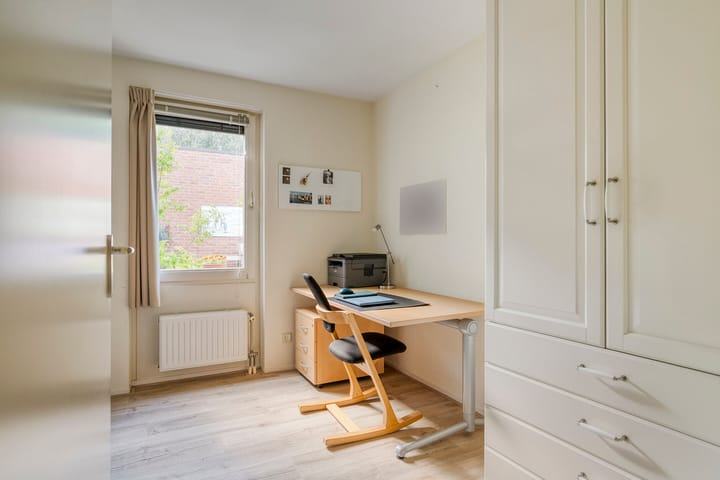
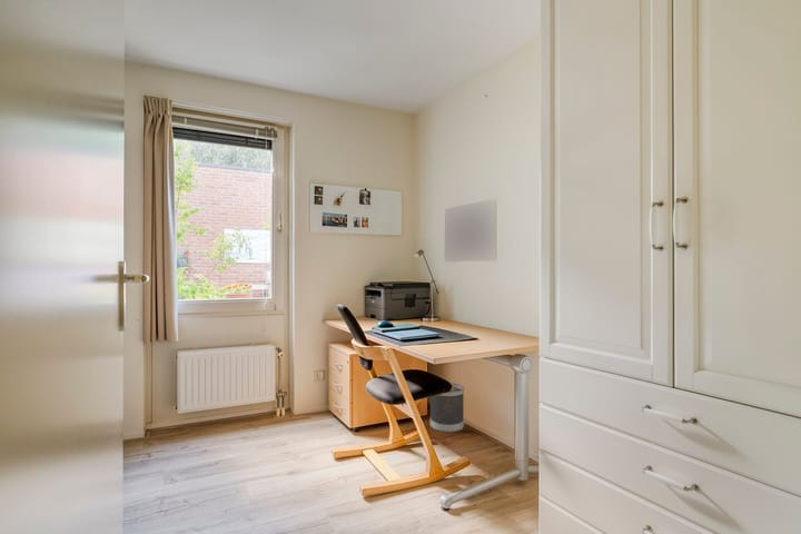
+ wastebasket [429,382,465,434]
